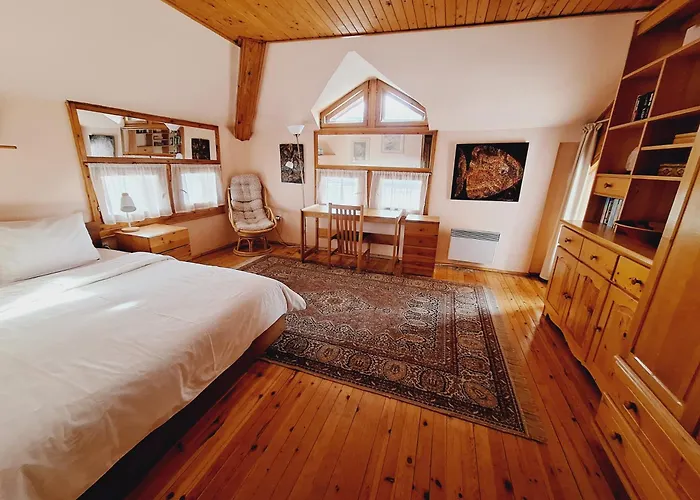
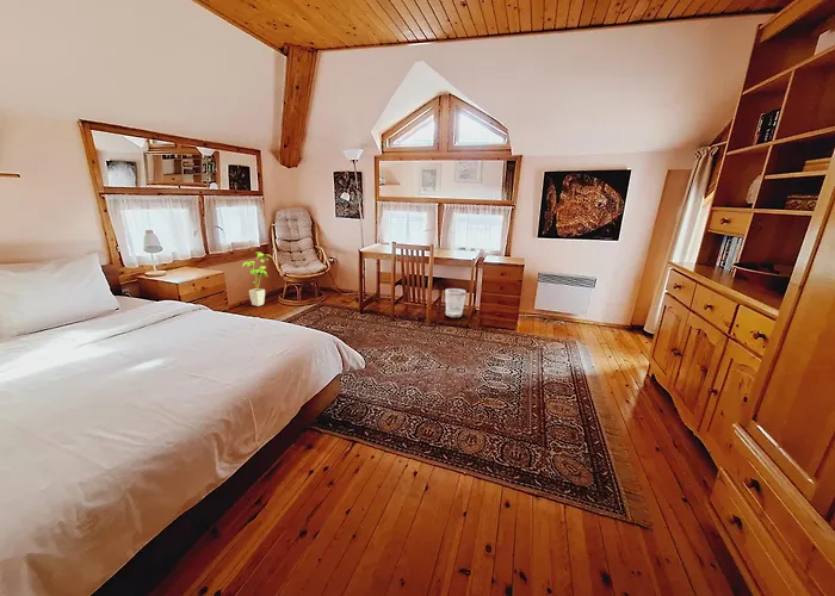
+ wastebasket [444,287,468,318]
+ house plant [242,252,274,308]
